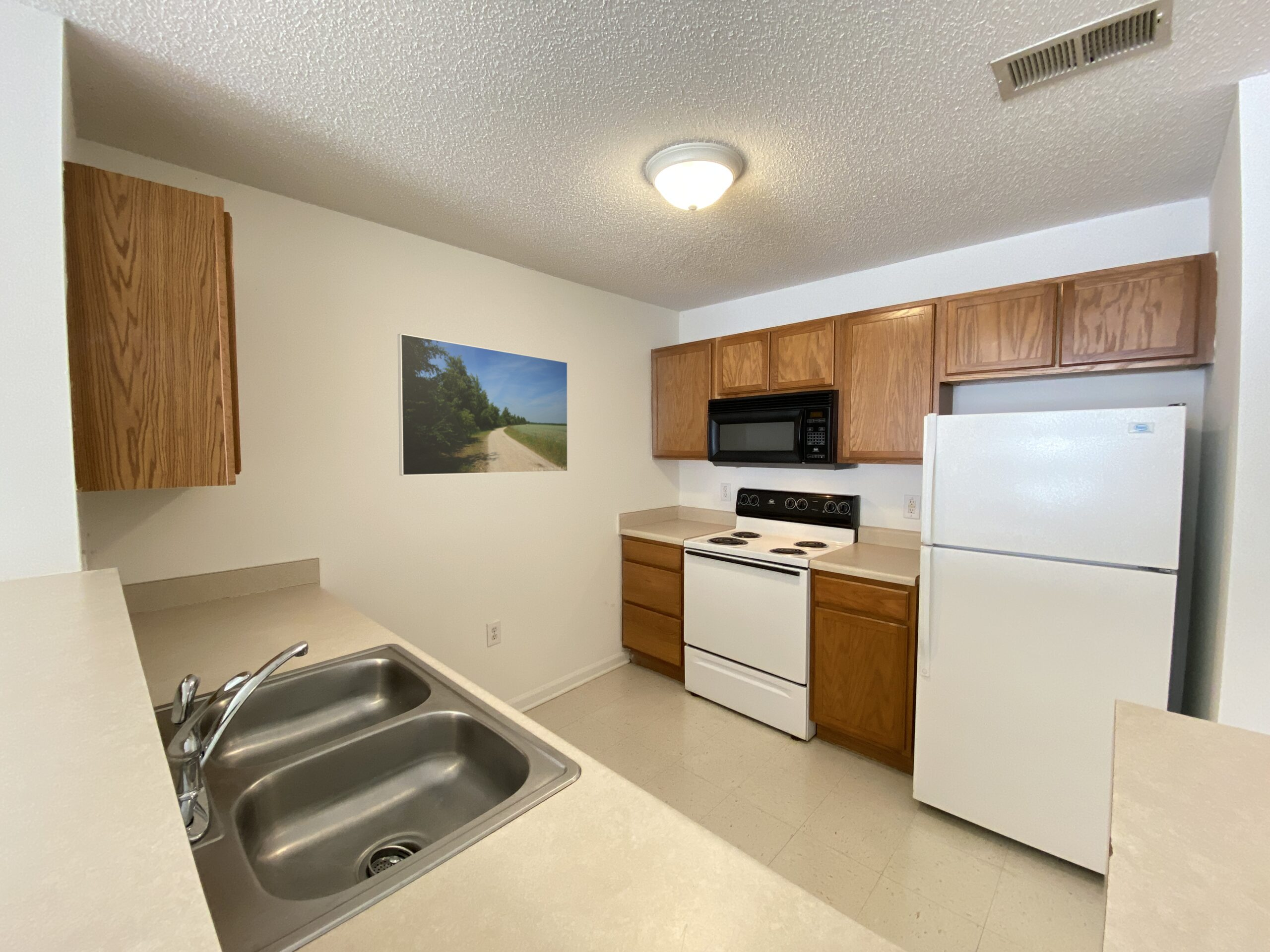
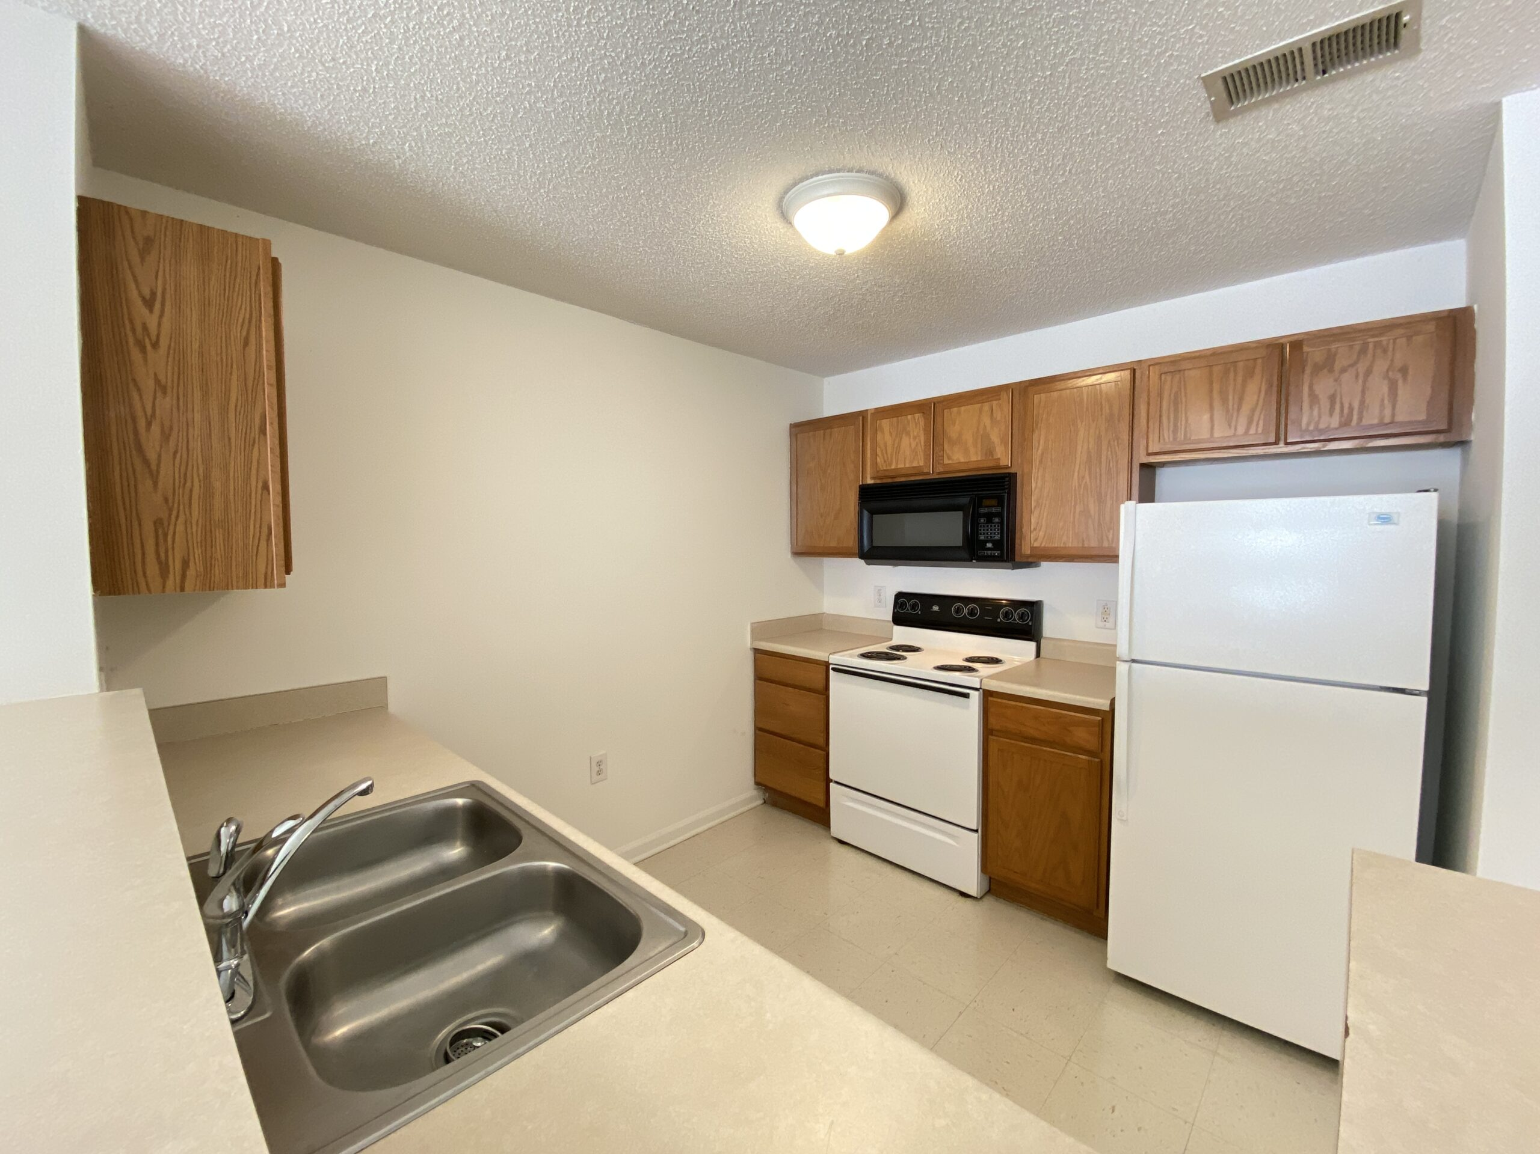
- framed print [397,333,568,476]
